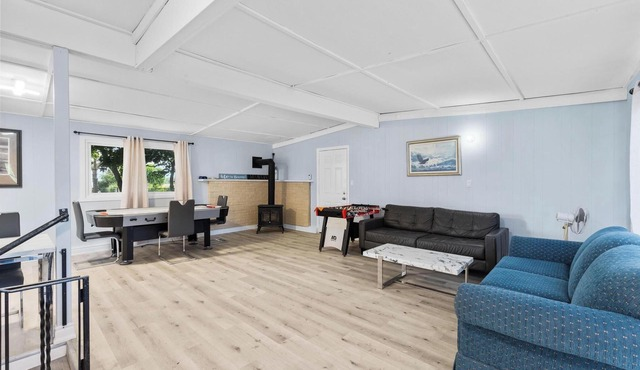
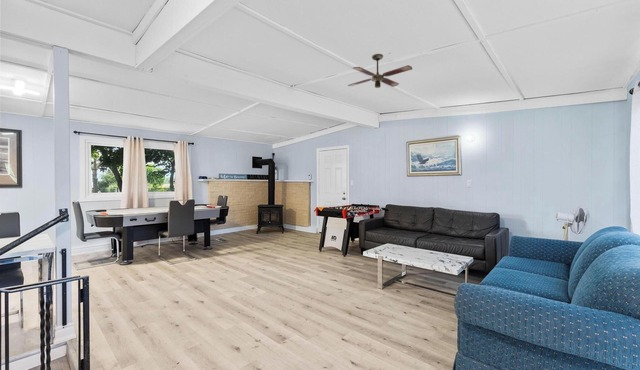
+ ceiling fan [347,53,413,89]
